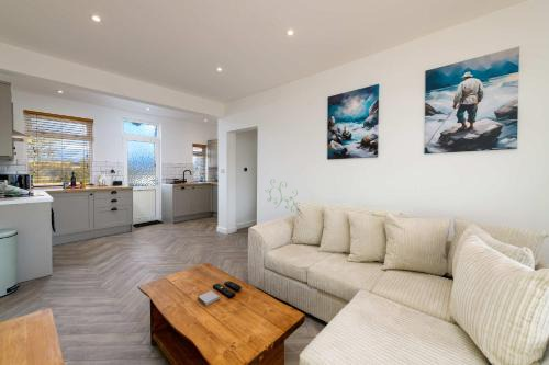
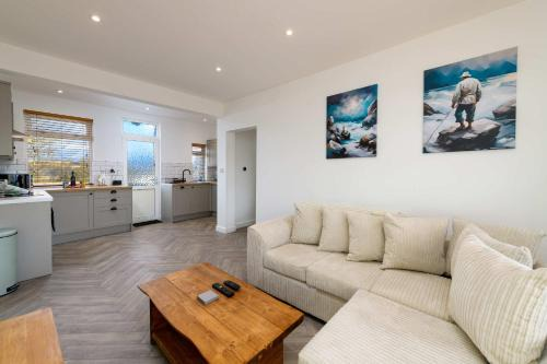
- wall ornament [266,179,301,213]
